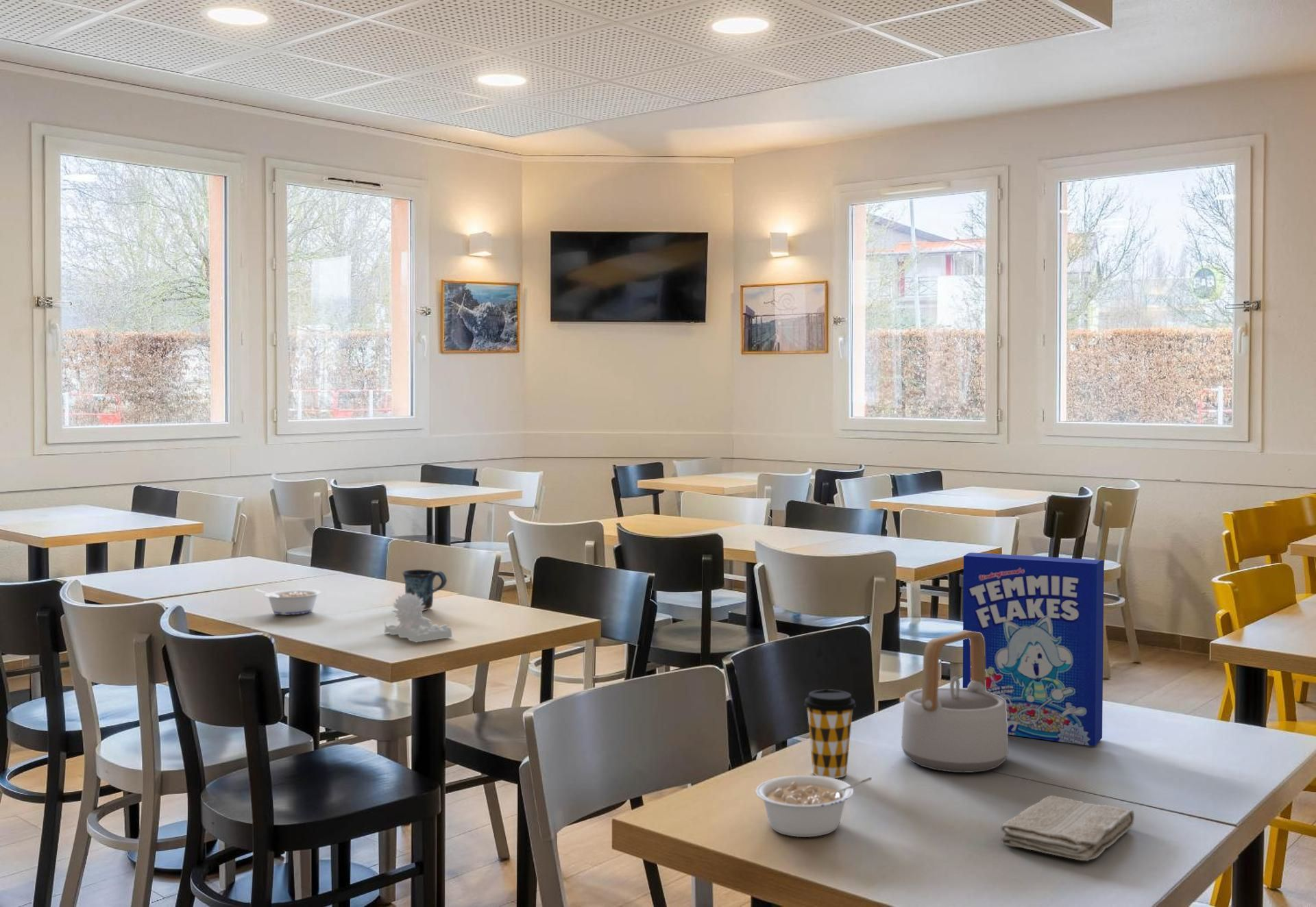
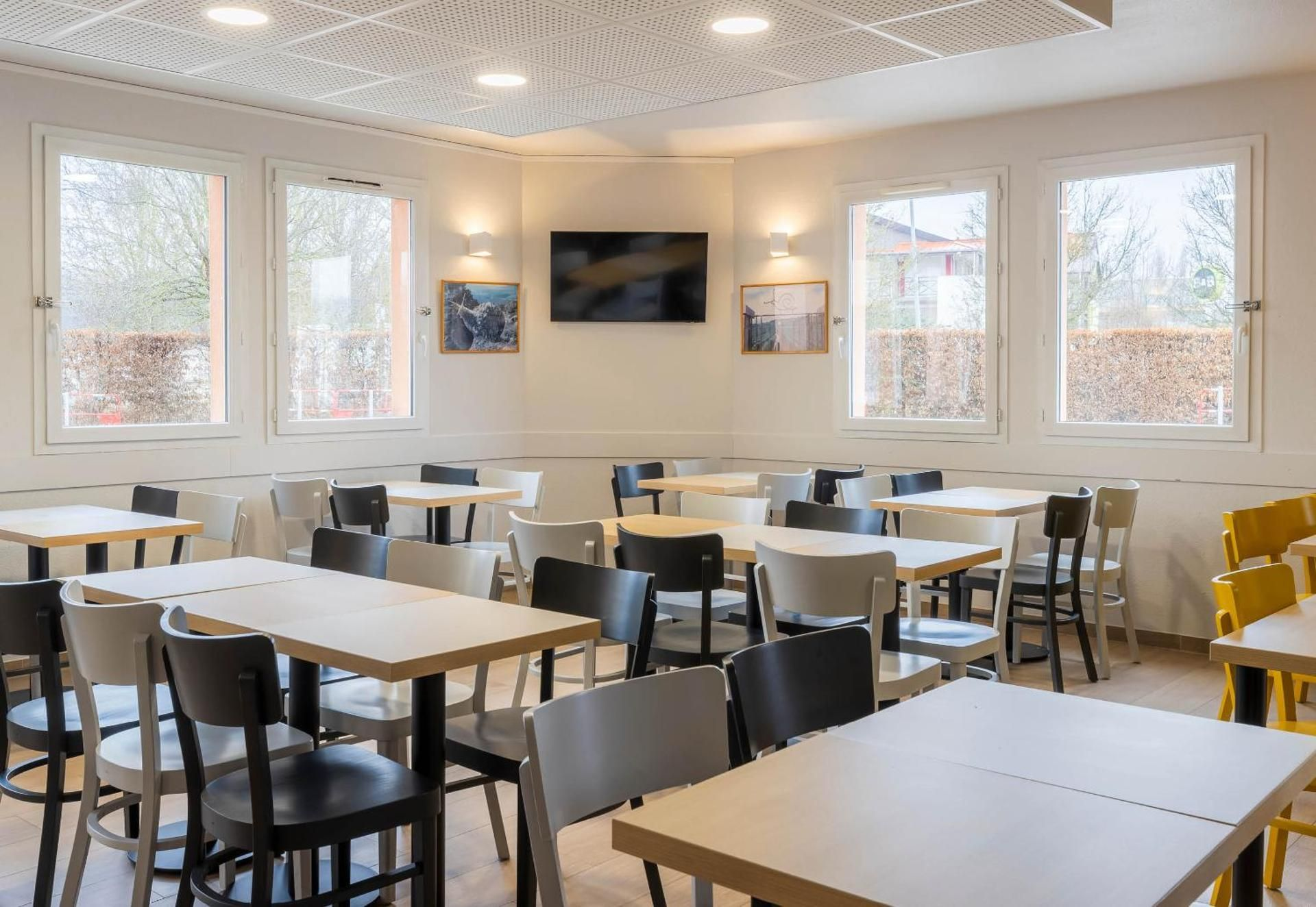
- legume [255,588,322,616]
- succulent plant [384,593,453,643]
- cereal box [962,552,1105,747]
- legume [755,775,873,838]
- teapot [901,630,1009,773]
- washcloth [1000,795,1135,862]
- mug [402,569,448,611]
- coffee cup [803,688,857,779]
